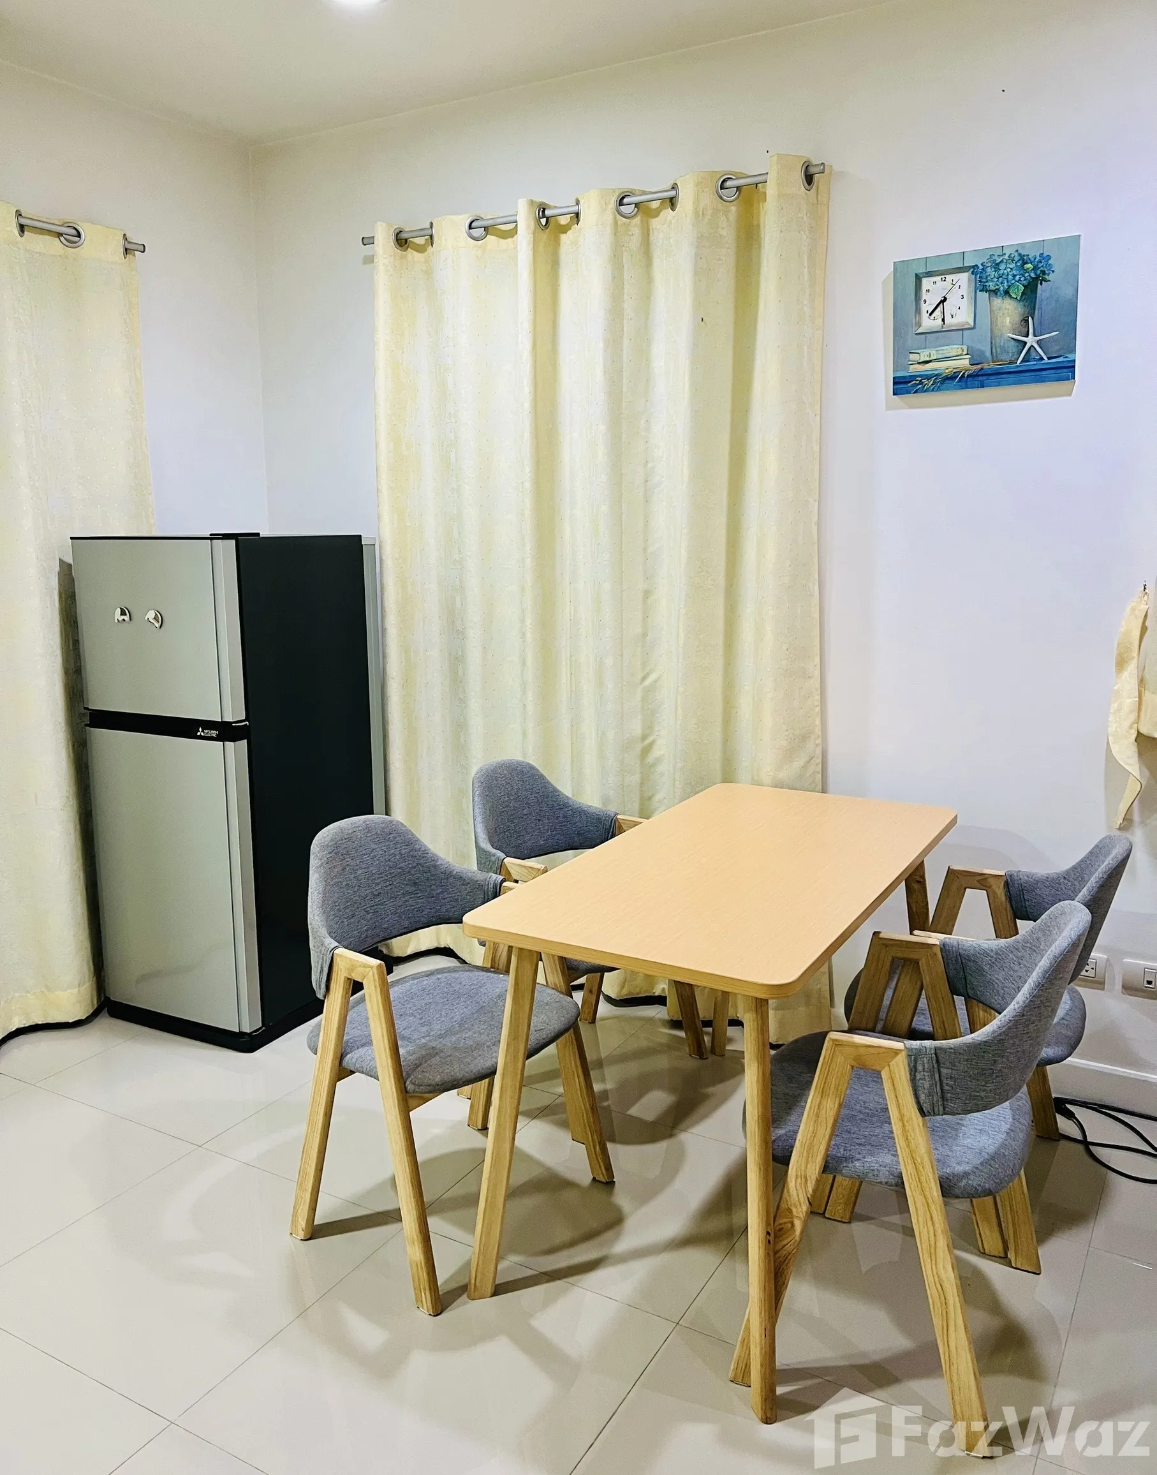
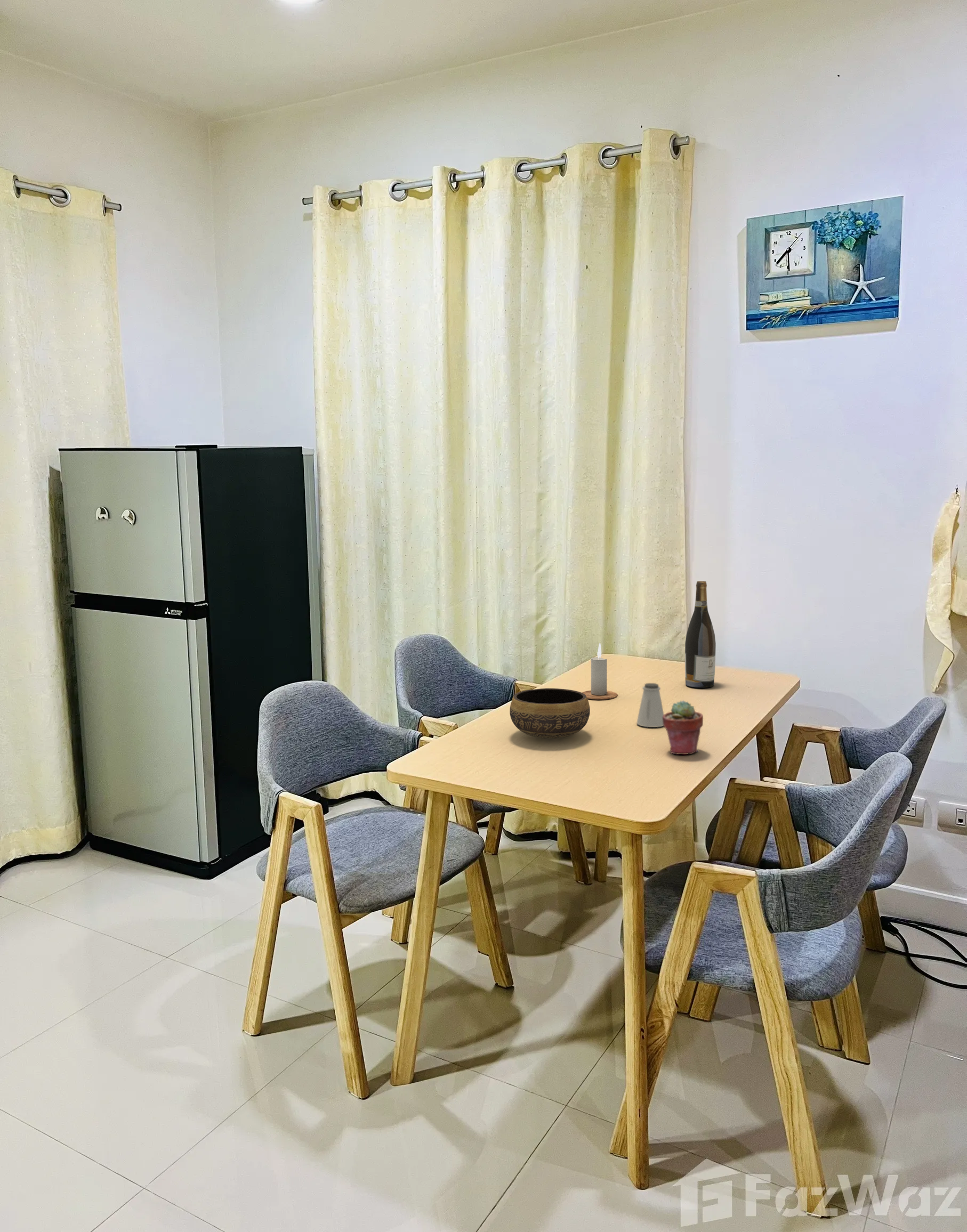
+ saltshaker [636,683,664,728]
+ bowl [509,688,591,739]
+ wine bottle [684,581,716,688]
+ candle [582,643,618,700]
+ potted succulent [663,700,704,755]
